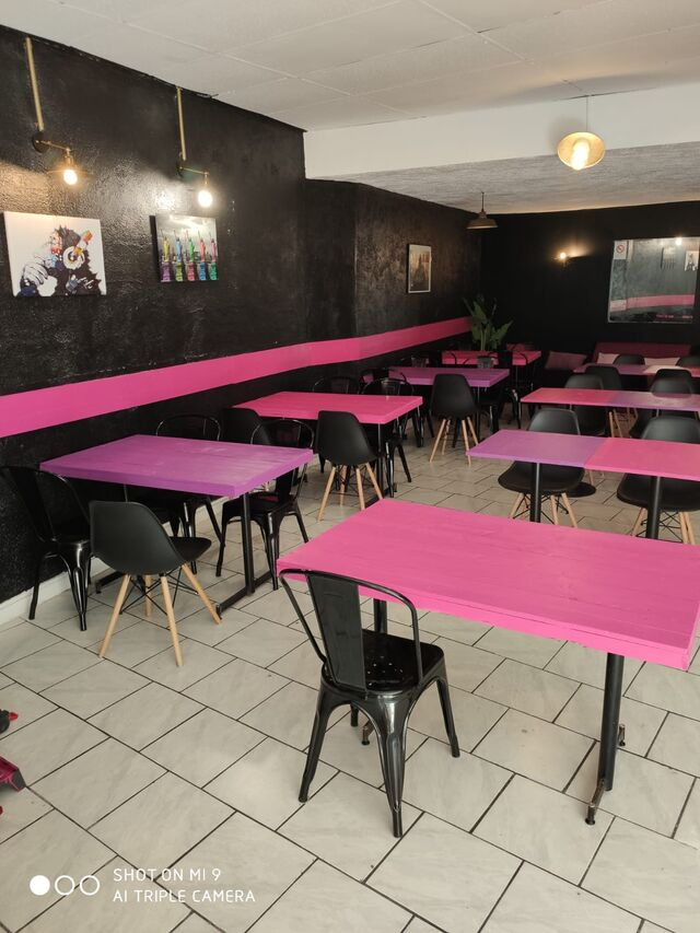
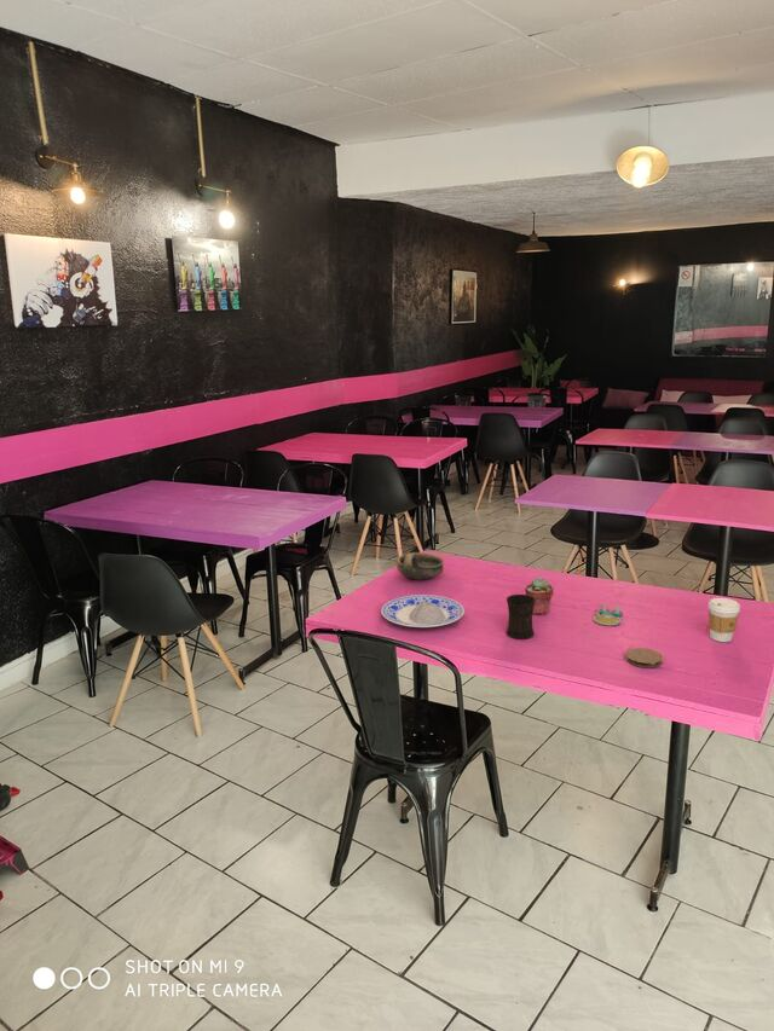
+ plate [380,593,466,629]
+ mug [506,593,536,641]
+ potted succulent [524,577,554,615]
+ oil lamp [395,551,445,581]
+ salt and pepper shaker set [593,603,624,626]
+ coffee cup [707,597,741,643]
+ coaster [624,647,664,668]
